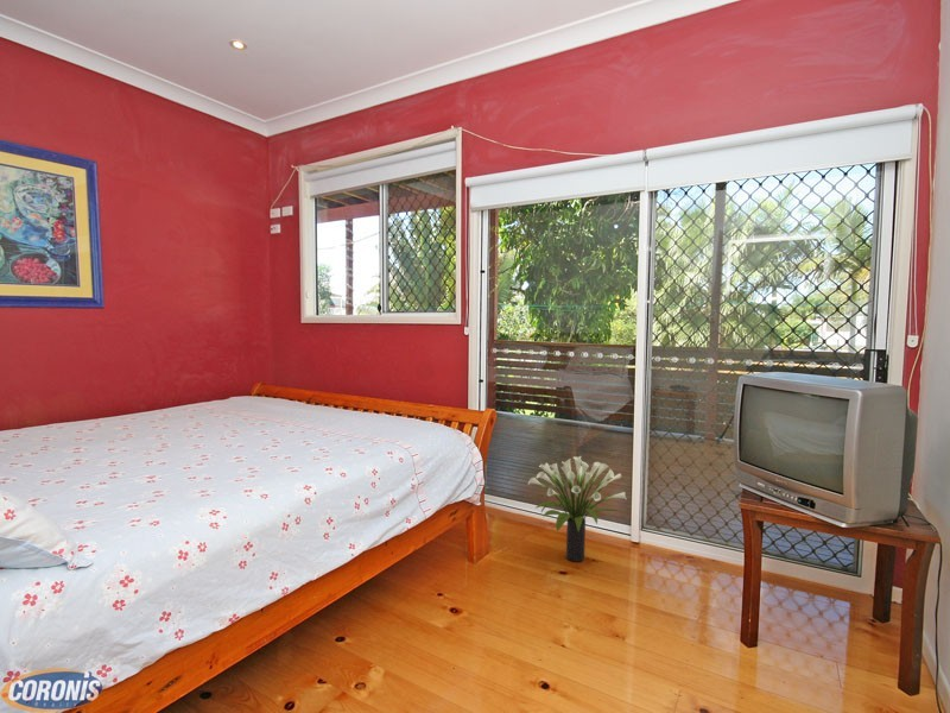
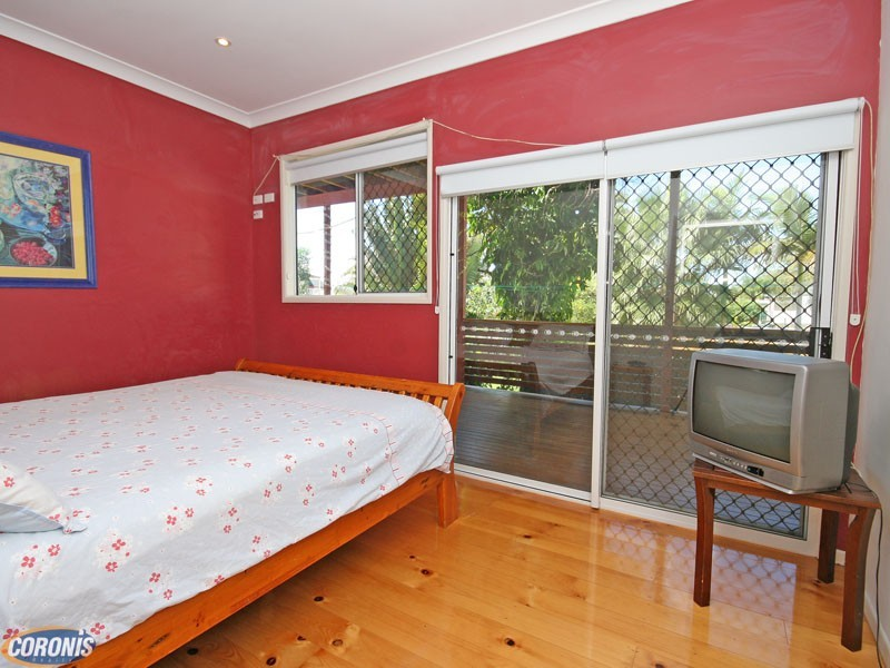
- potted plant [527,455,627,563]
